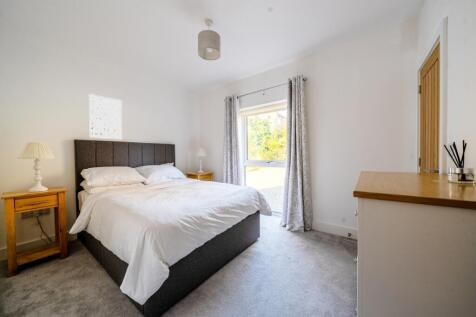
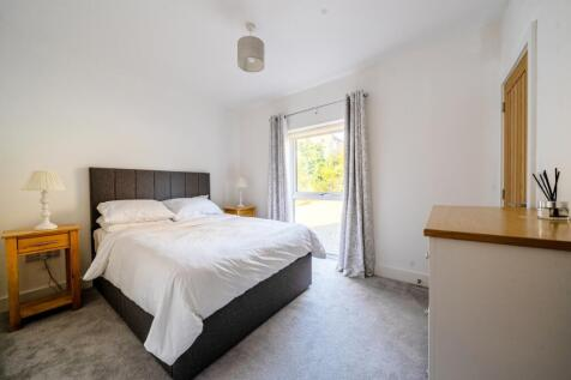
- wall art [88,93,123,140]
